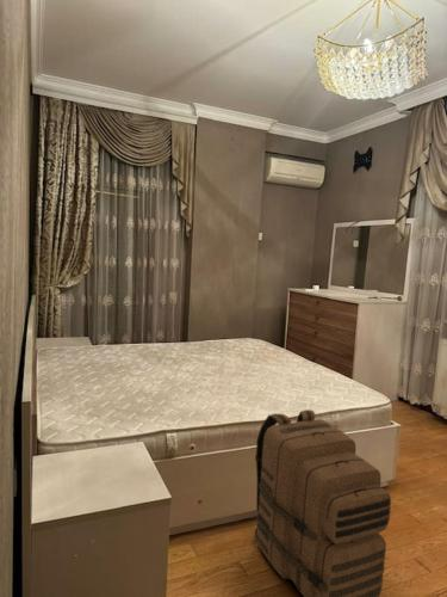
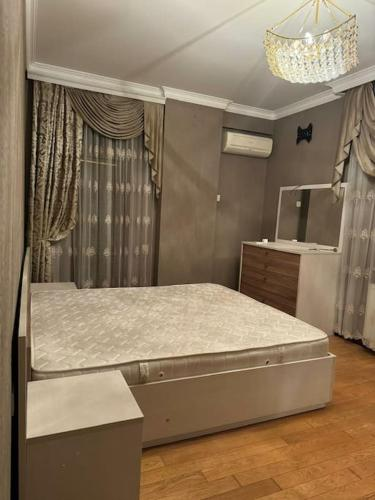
- backpack [254,408,392,597]
